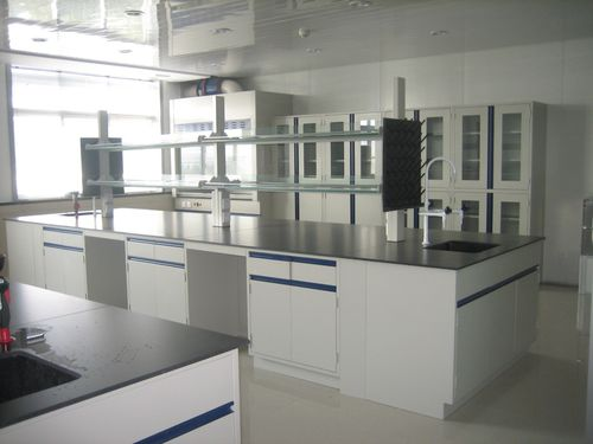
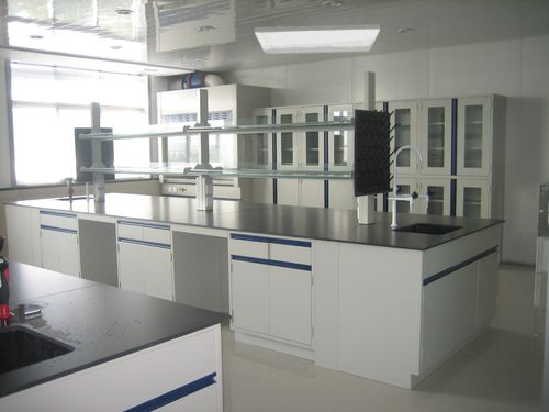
+ ceiling panel [254,23,381,55]
